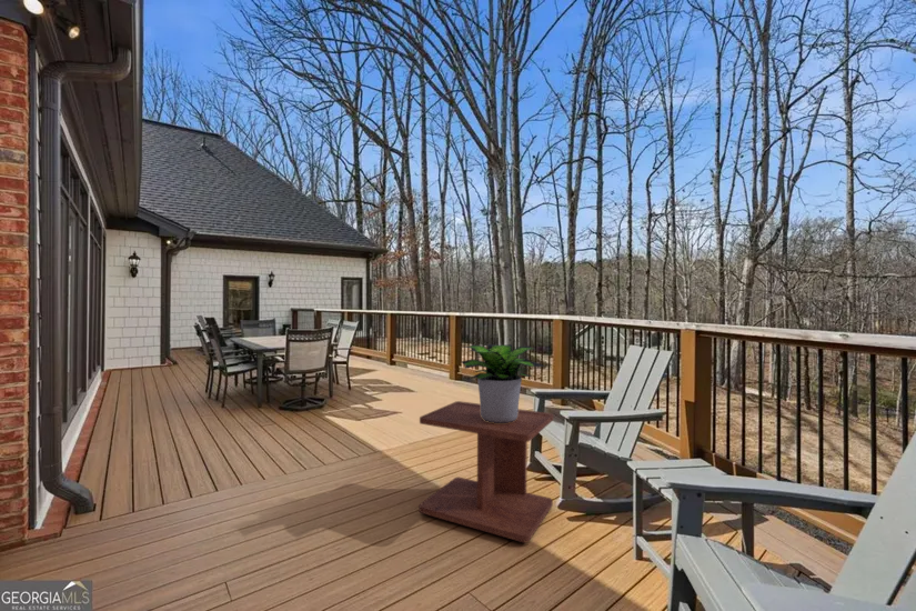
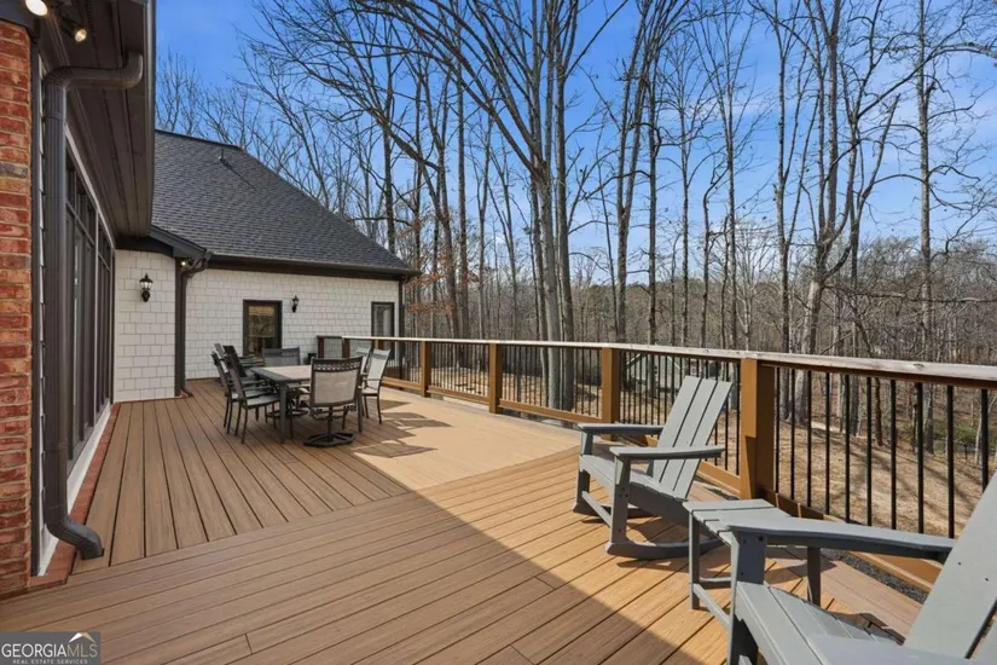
- side table [419,400,554,543]
- potted plant [460,343,546,423]
